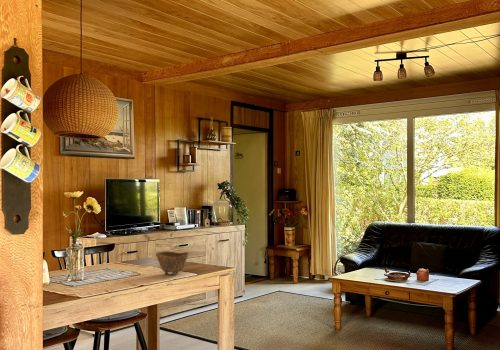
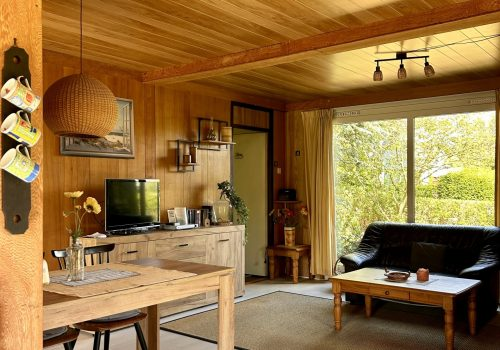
- bowl [155,250,190,276]
